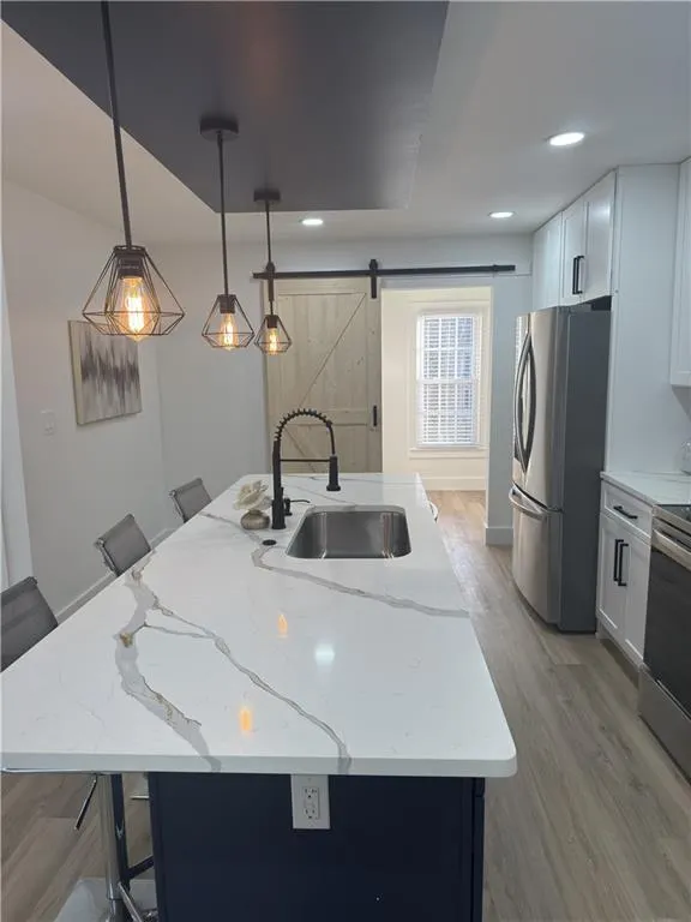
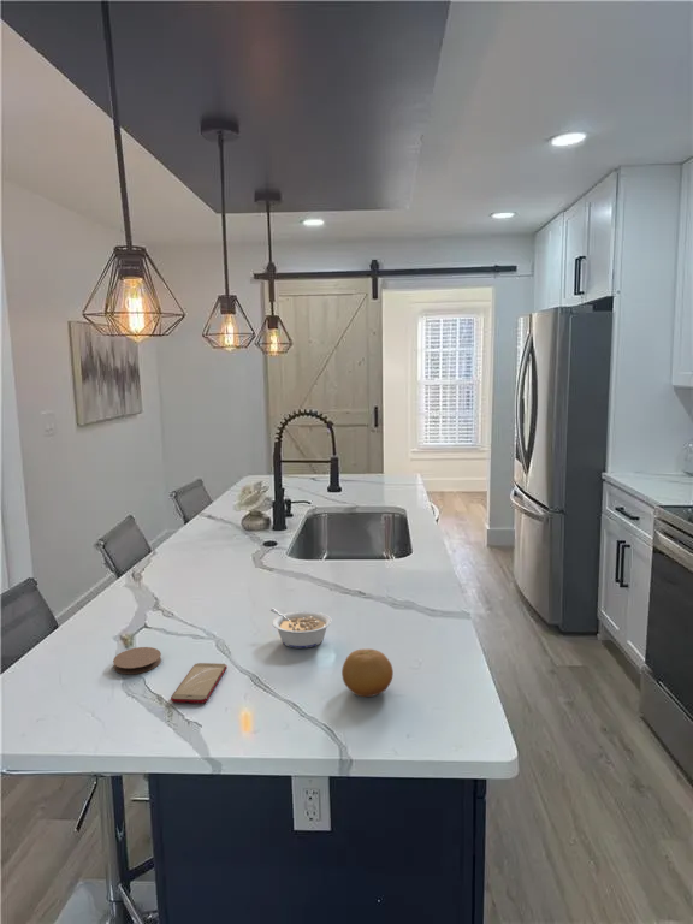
+ fruit [340,647,395,698]
+ smartphone [170,662,229,705]
+ legume [270,606,333,650]
+ coaster [112,646,162,675]
